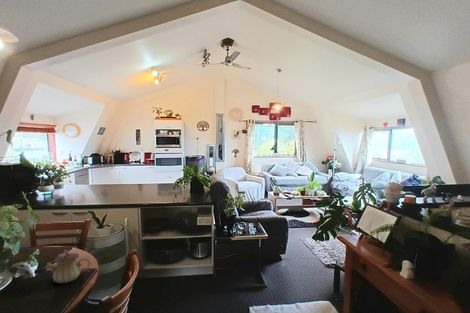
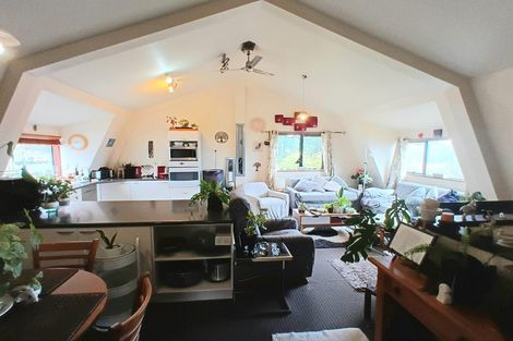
- teapot [45,249,92,284]
